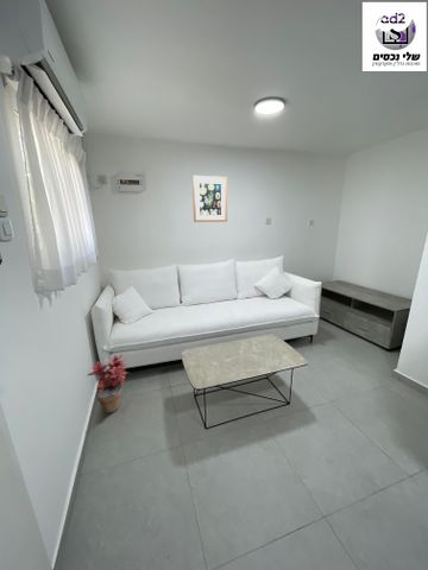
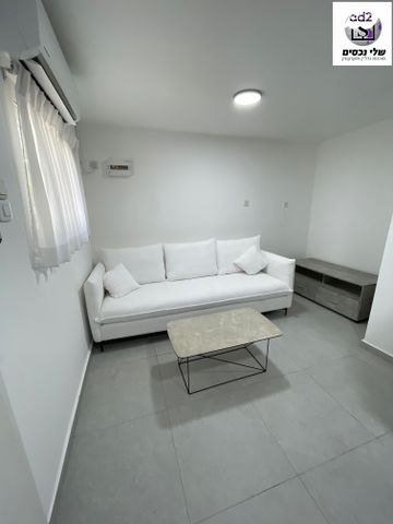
- wall art [191,175,228,223]
- potted plant [87,353,131,414]
